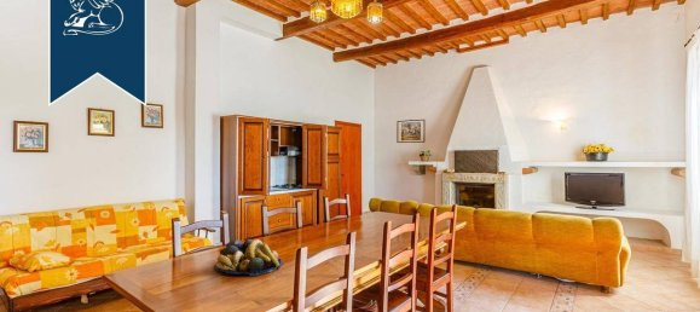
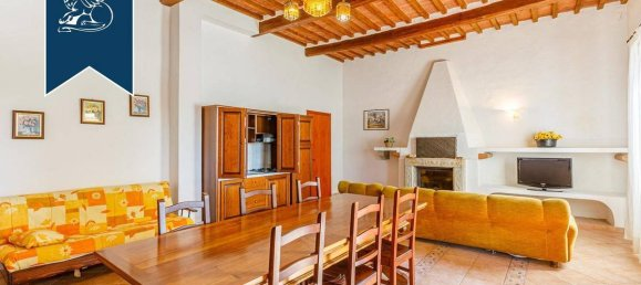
- fruit bowl [213,238,283,277]
